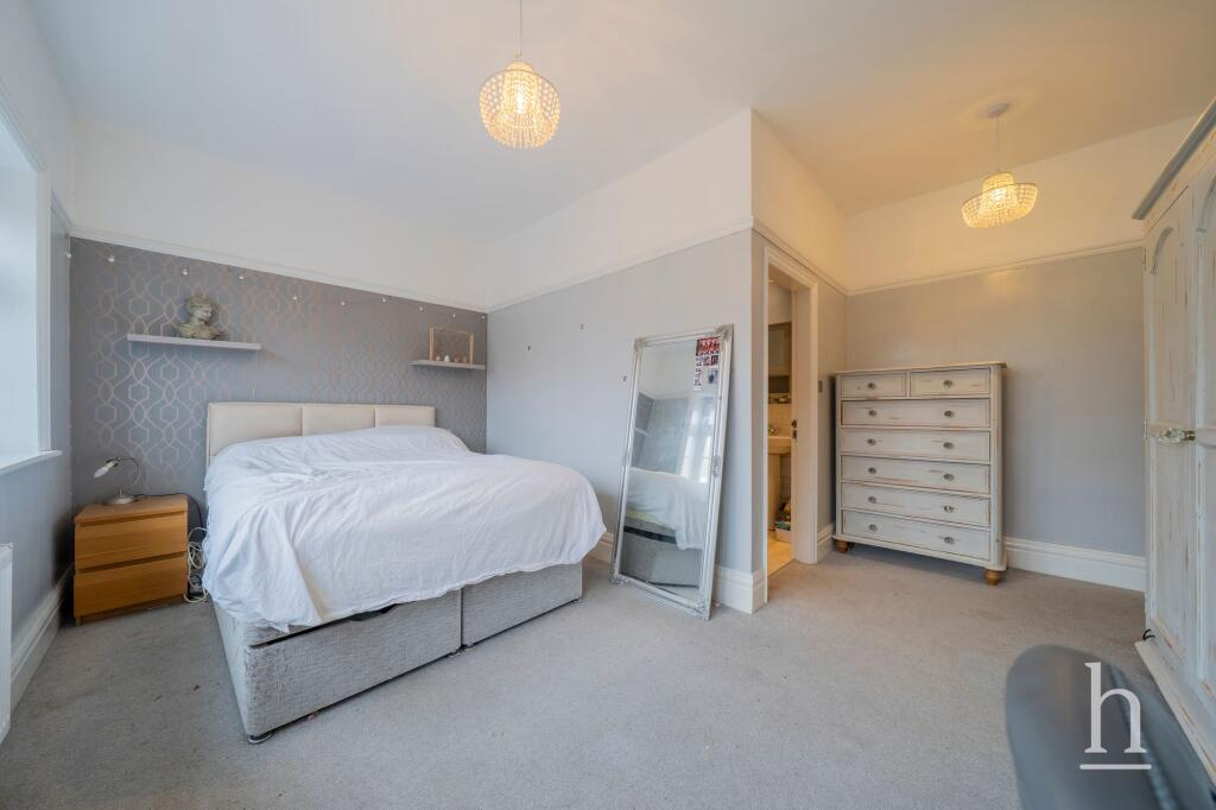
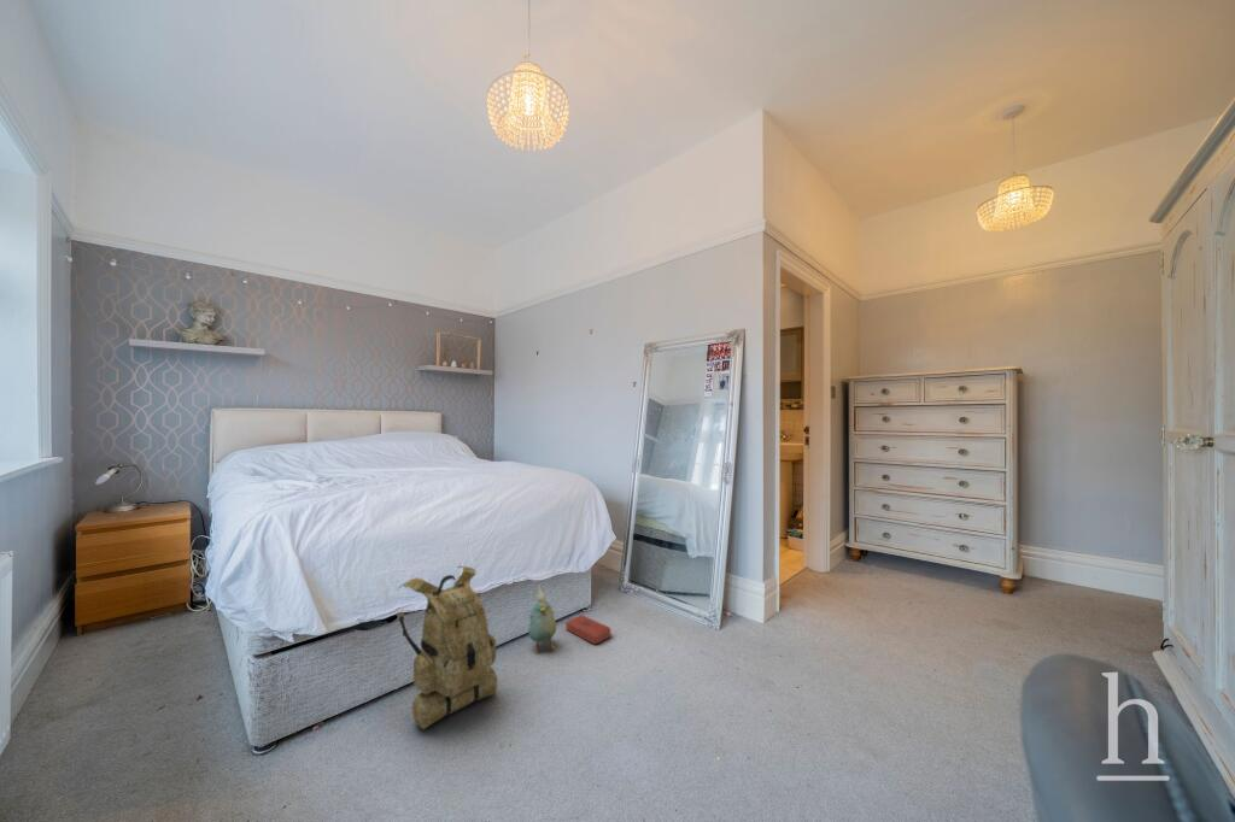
+ backpack [397,565,498,730]
+ box [564,613,611,645]
+ plush toy [527,585,557,653]
